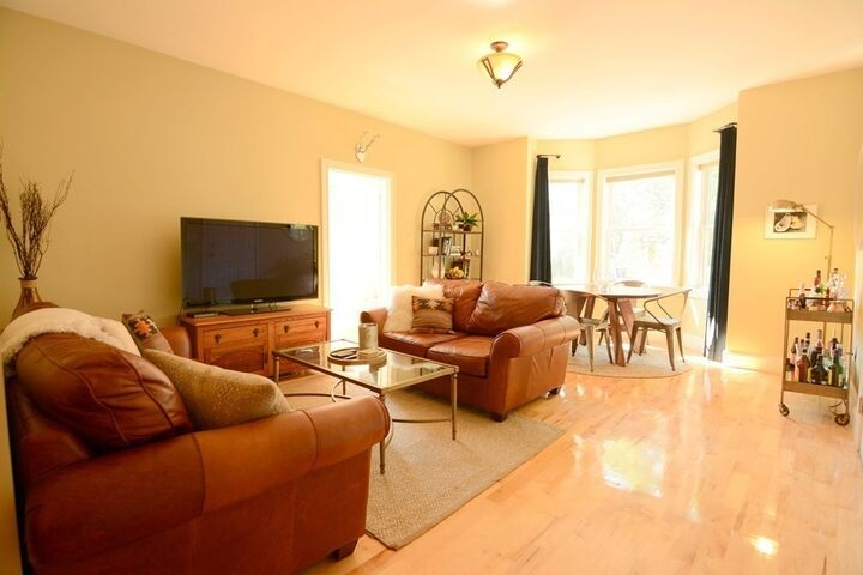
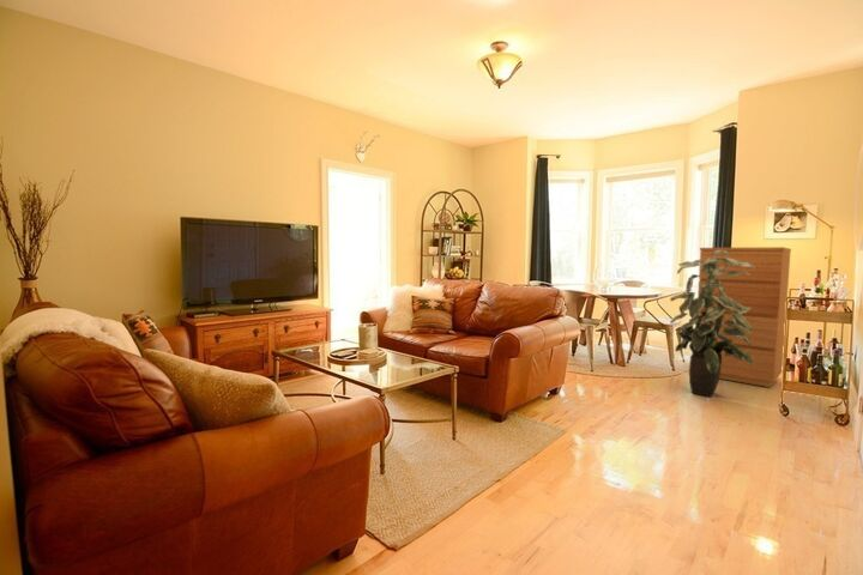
+ indoor plant [669,250,754,399]
+ dresser [696,246,792,388]
